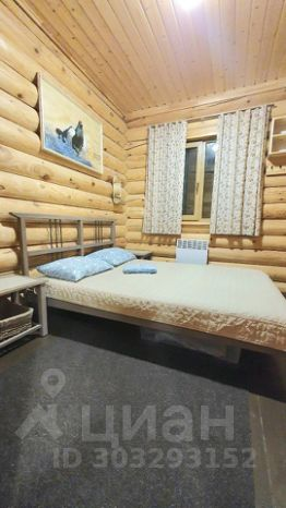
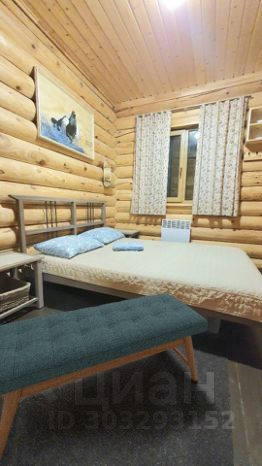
+ bench [0,292,209,461]
